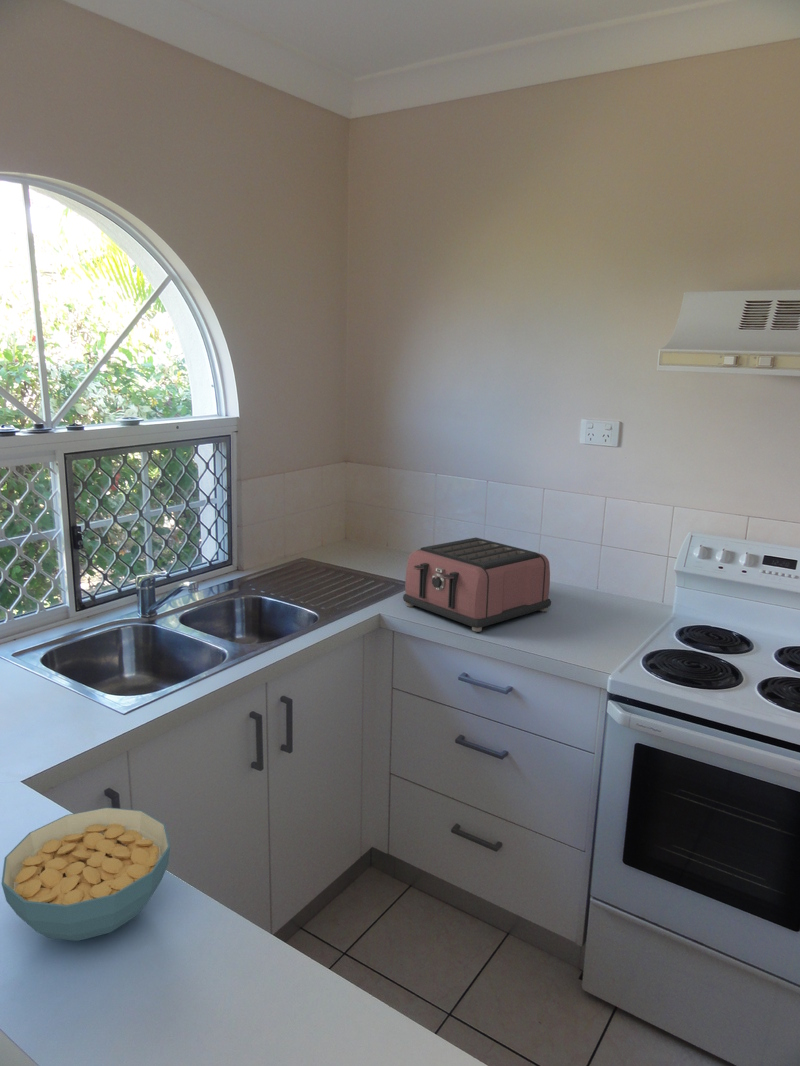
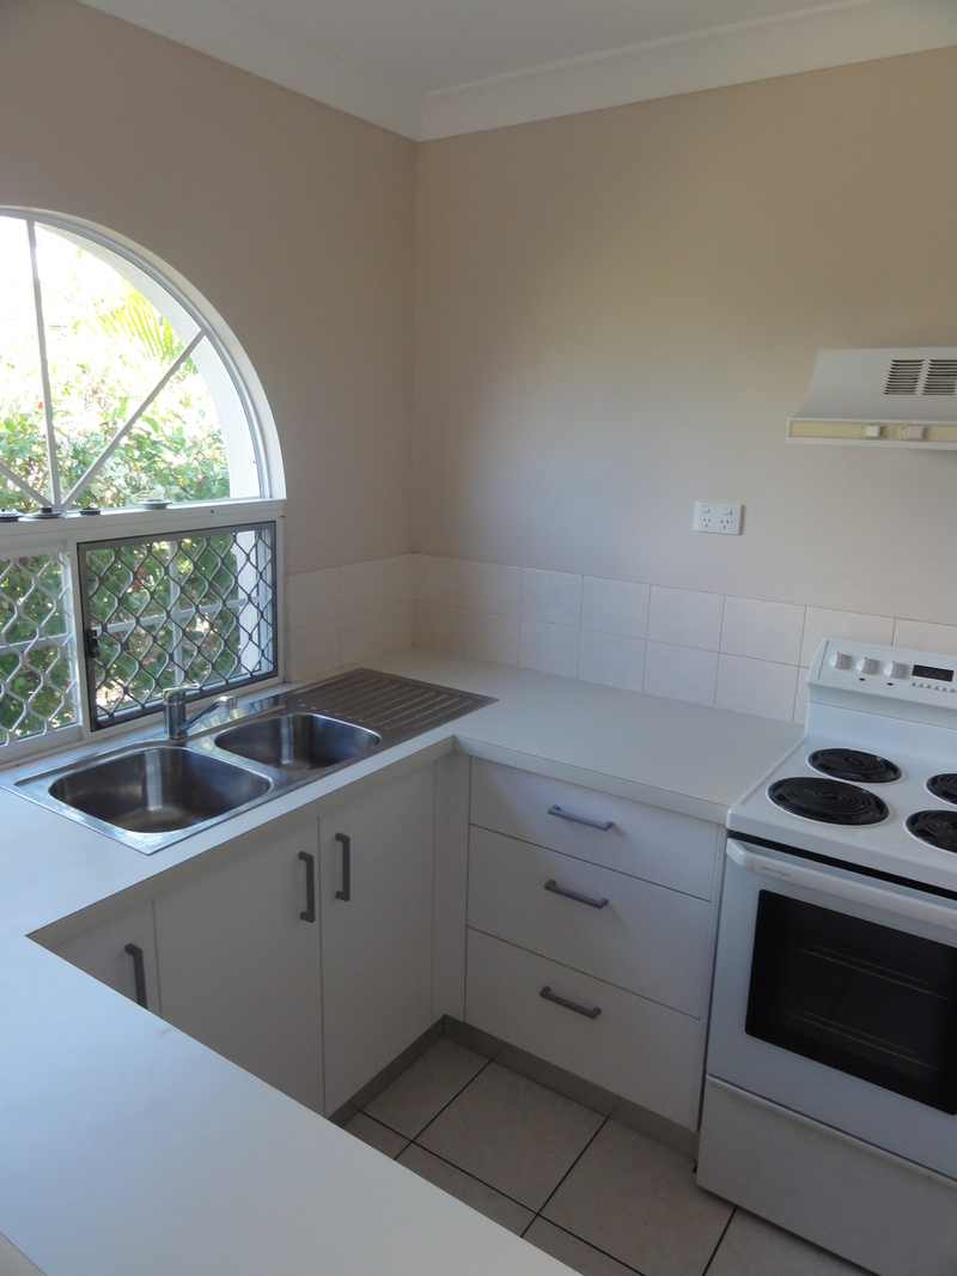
- cereal bowl [0,806,171,942]
- toaster [402,537,552,633]
